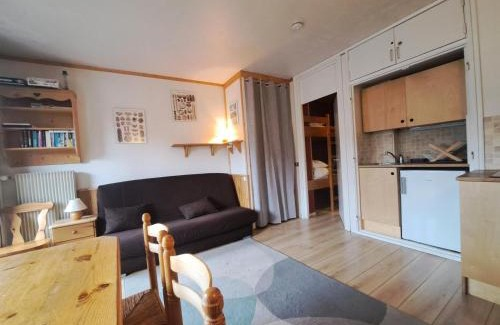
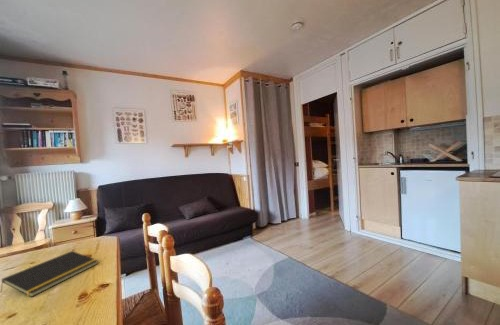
+ notepad [0,250,99,298]
